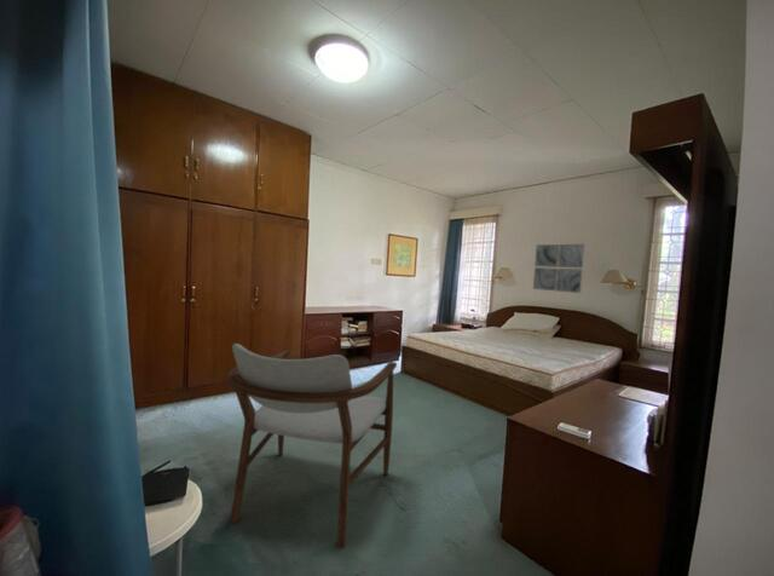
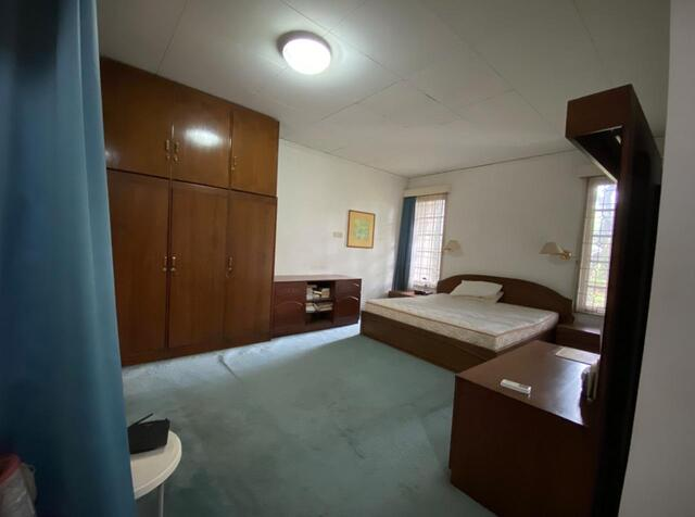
- armchair [226,342,398,549]
- wall art [532,243,587,294]
